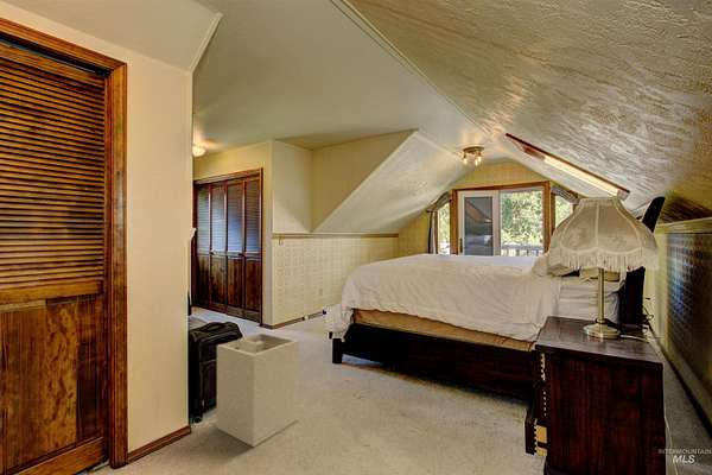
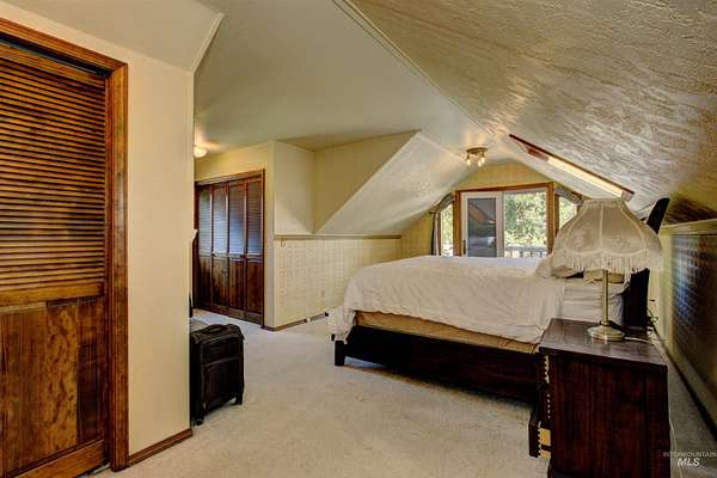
- laundry hamper [216,331,300,448]
